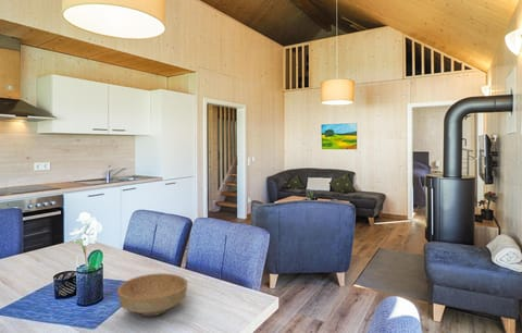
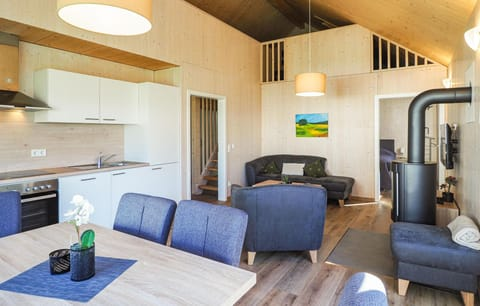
- bowl [116,272,189,317]
